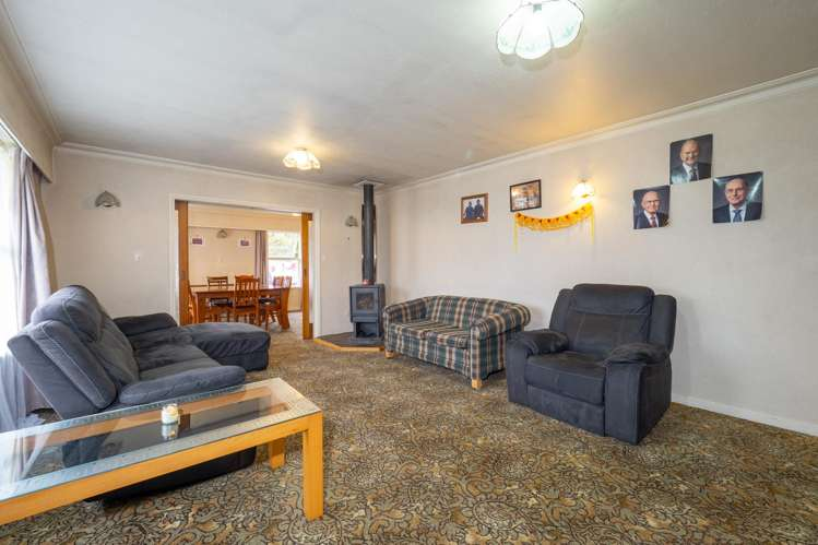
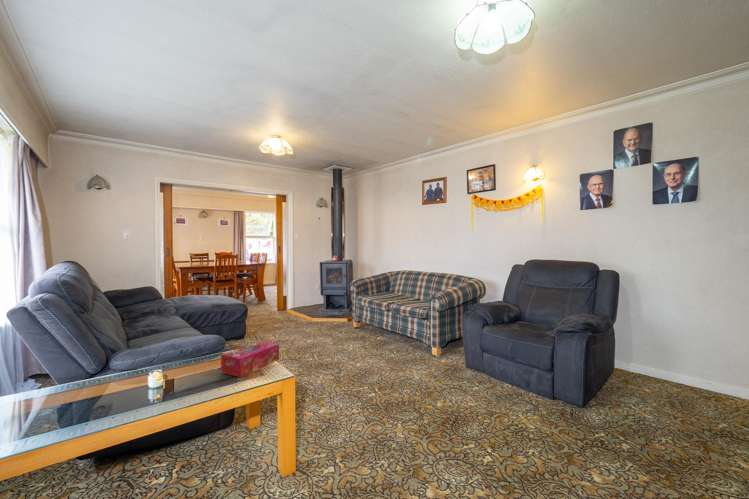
+ tissue box [220,340,280,378]
